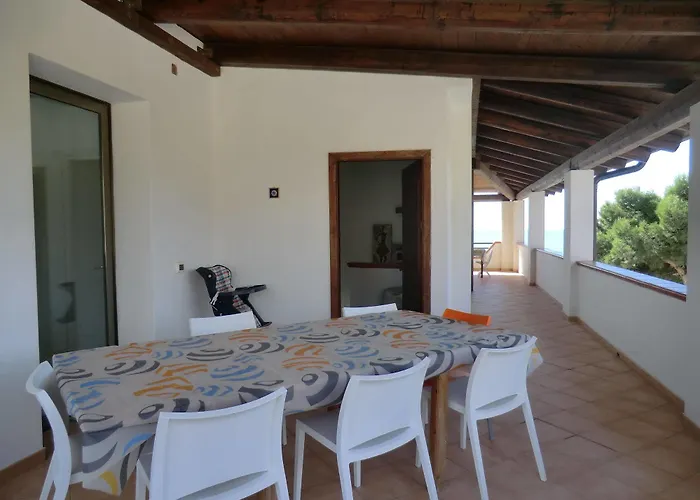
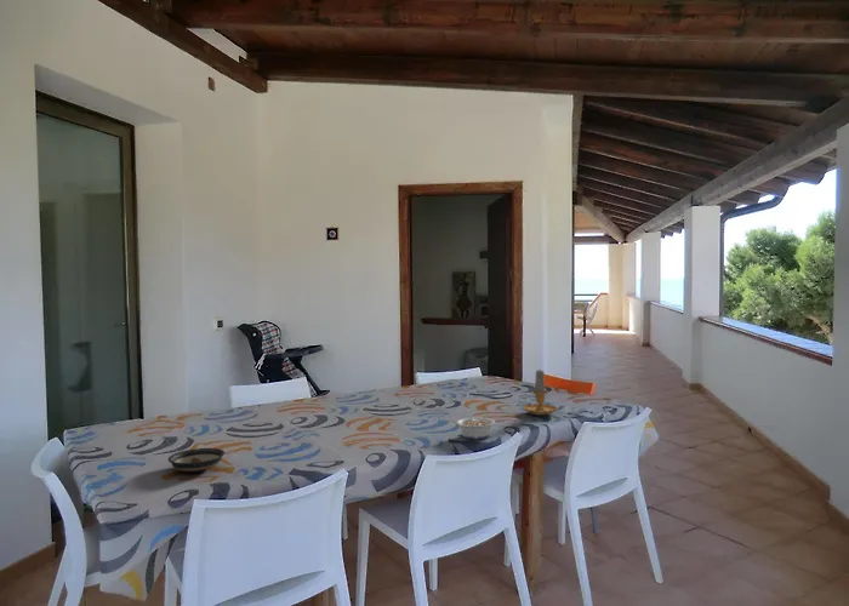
+ candle [518,368,559,417]
+ legume [448,416,496,440]
+ saucer [167,447,226,473]
